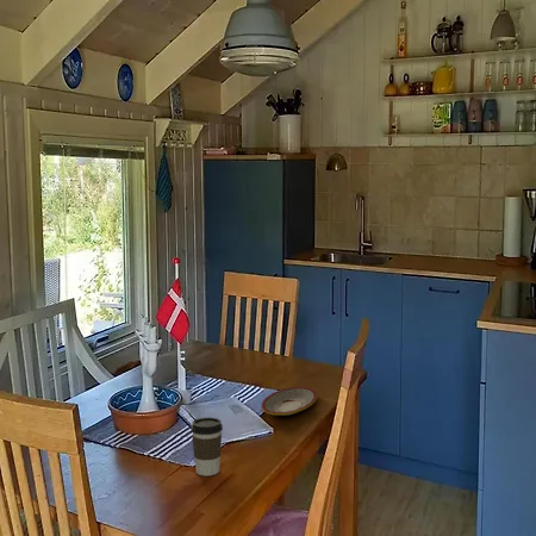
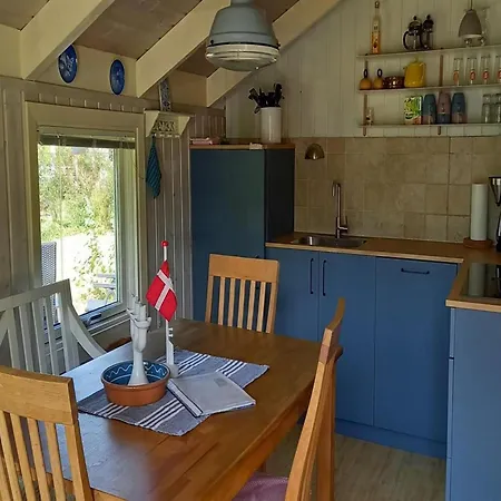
- plate [260,386,318,417]
- coffee cup [191,416,224,476]
